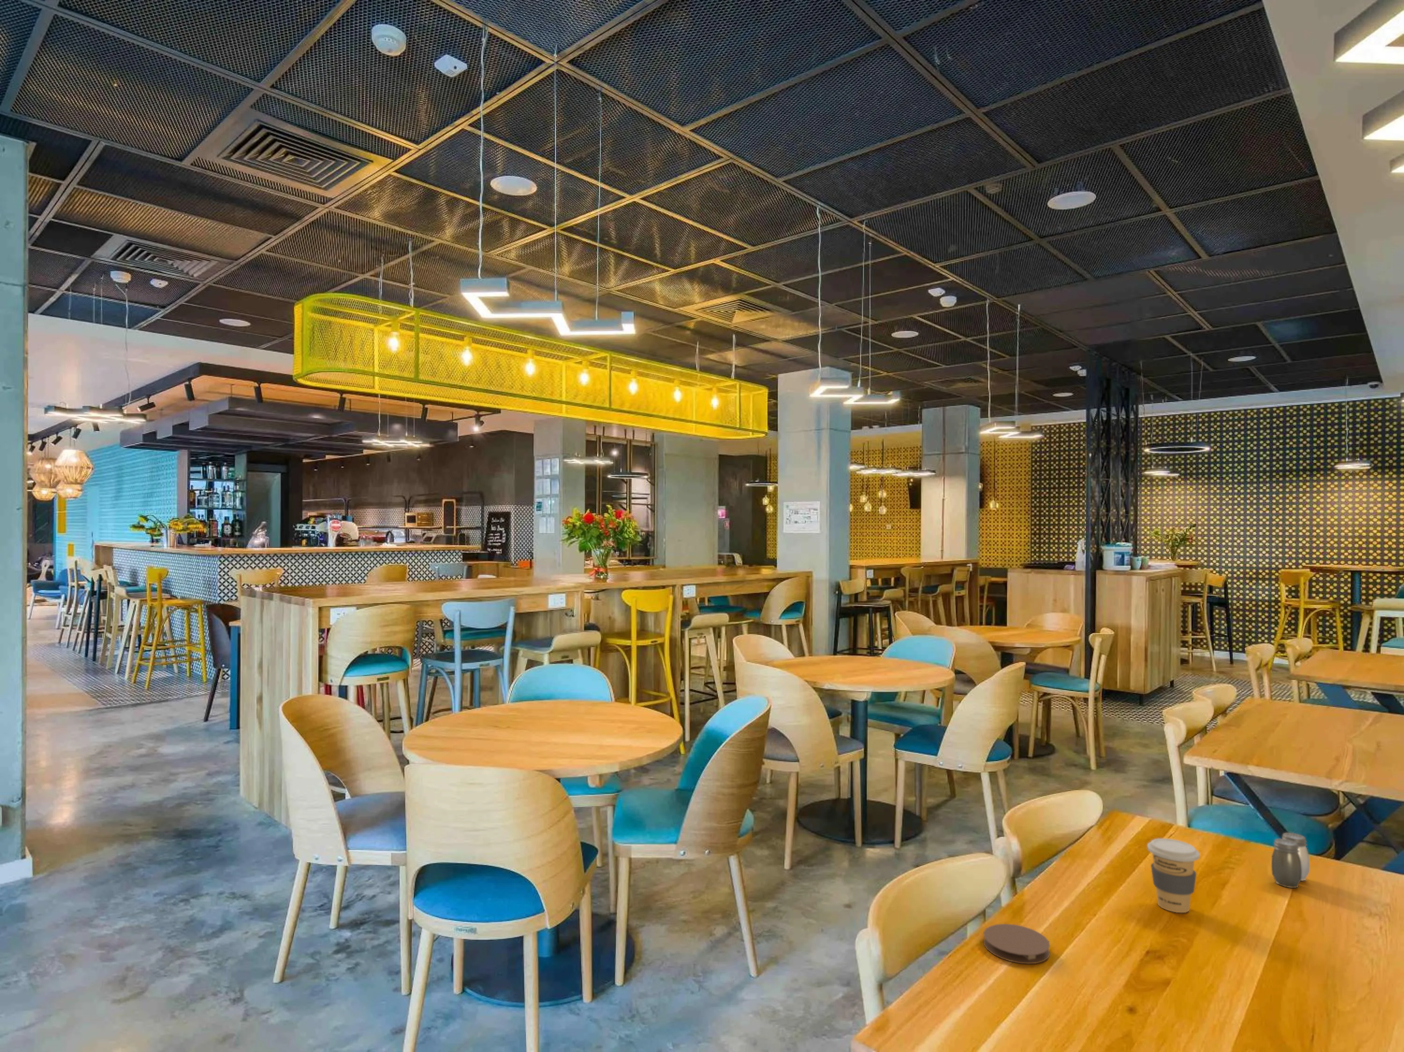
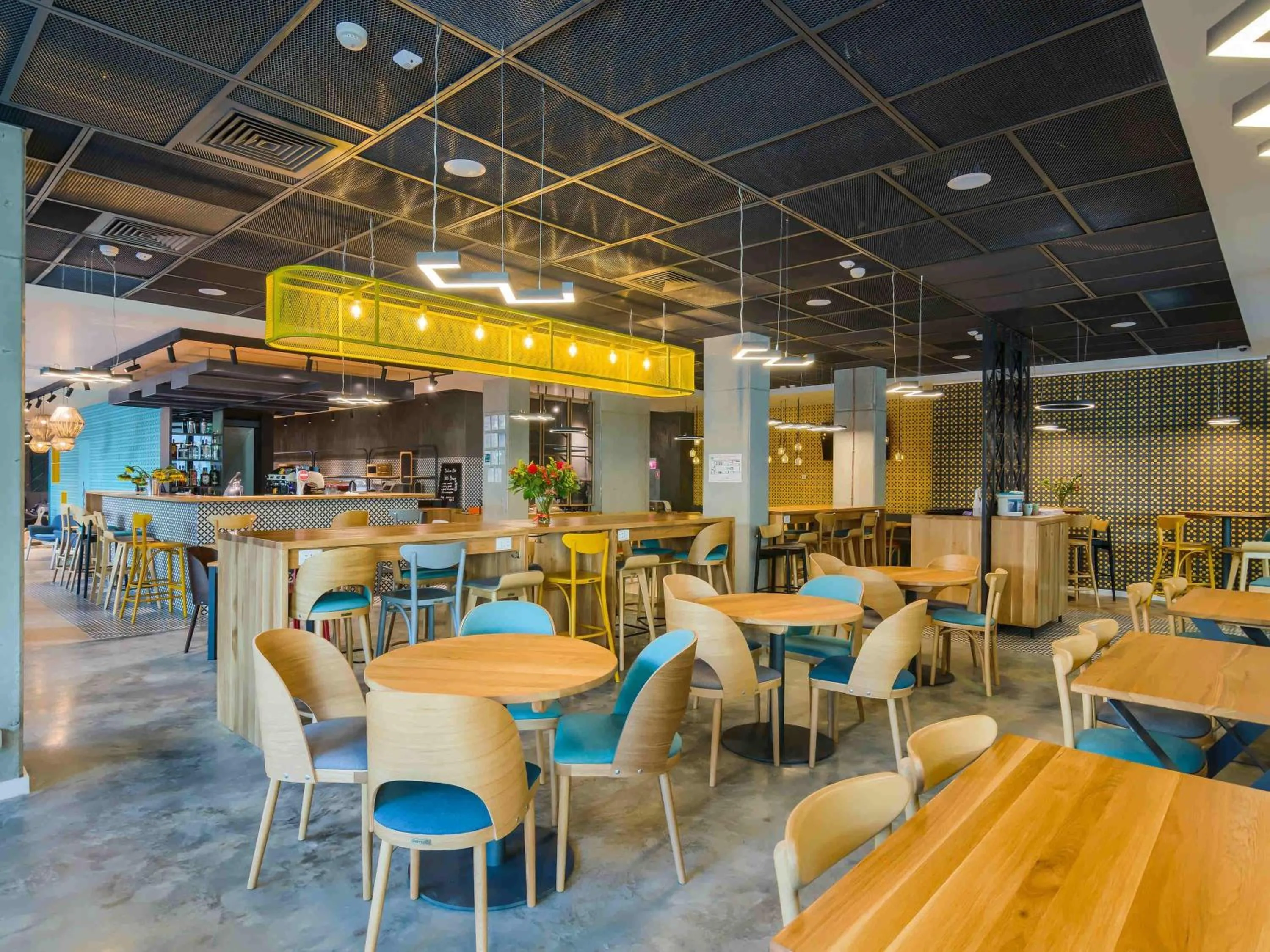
- salt and pepper shaker [1271,832,1310,888]
- coffee cup [1146,838,1199,913]
- coaster [983,924,1050,965]
